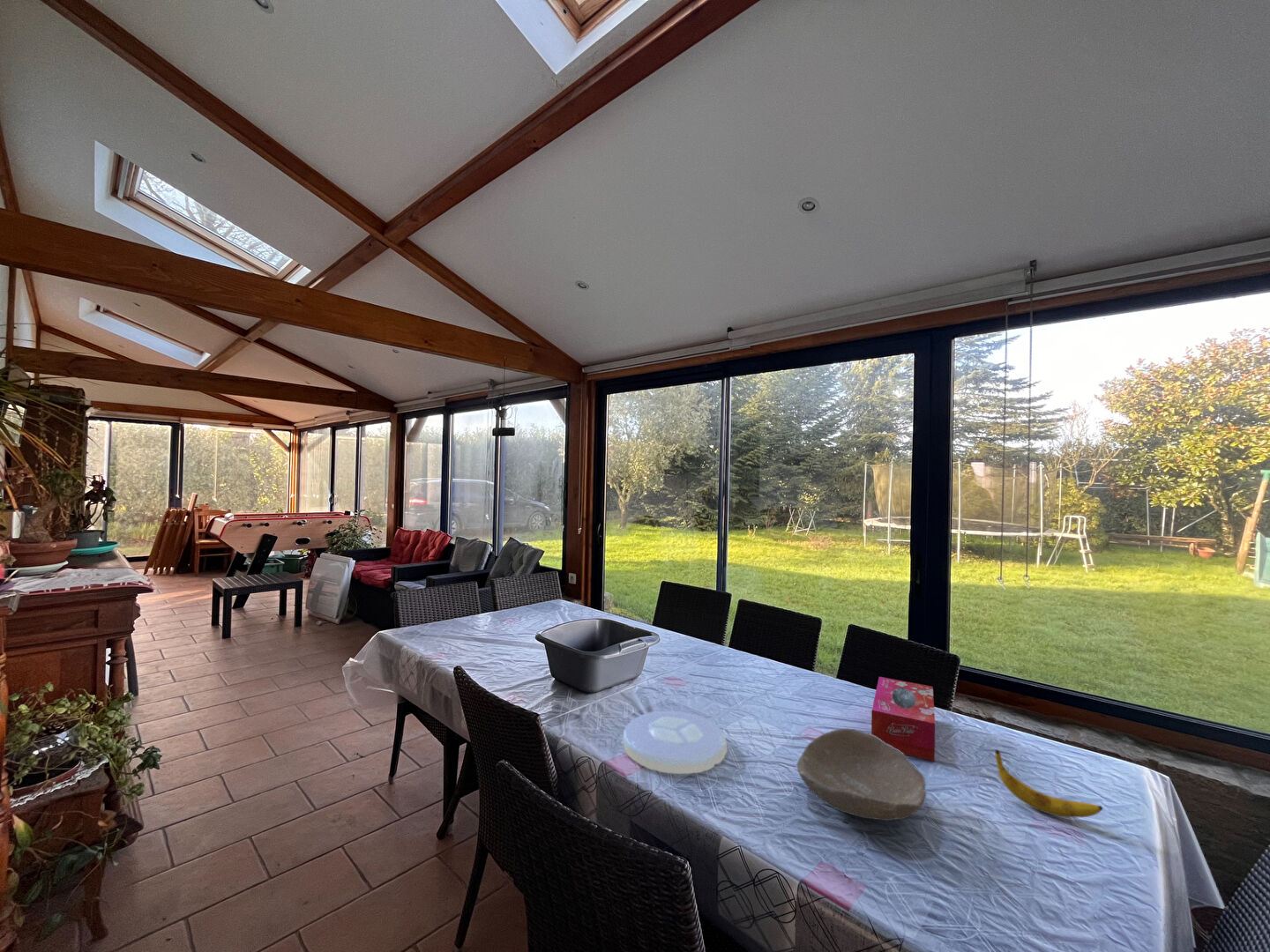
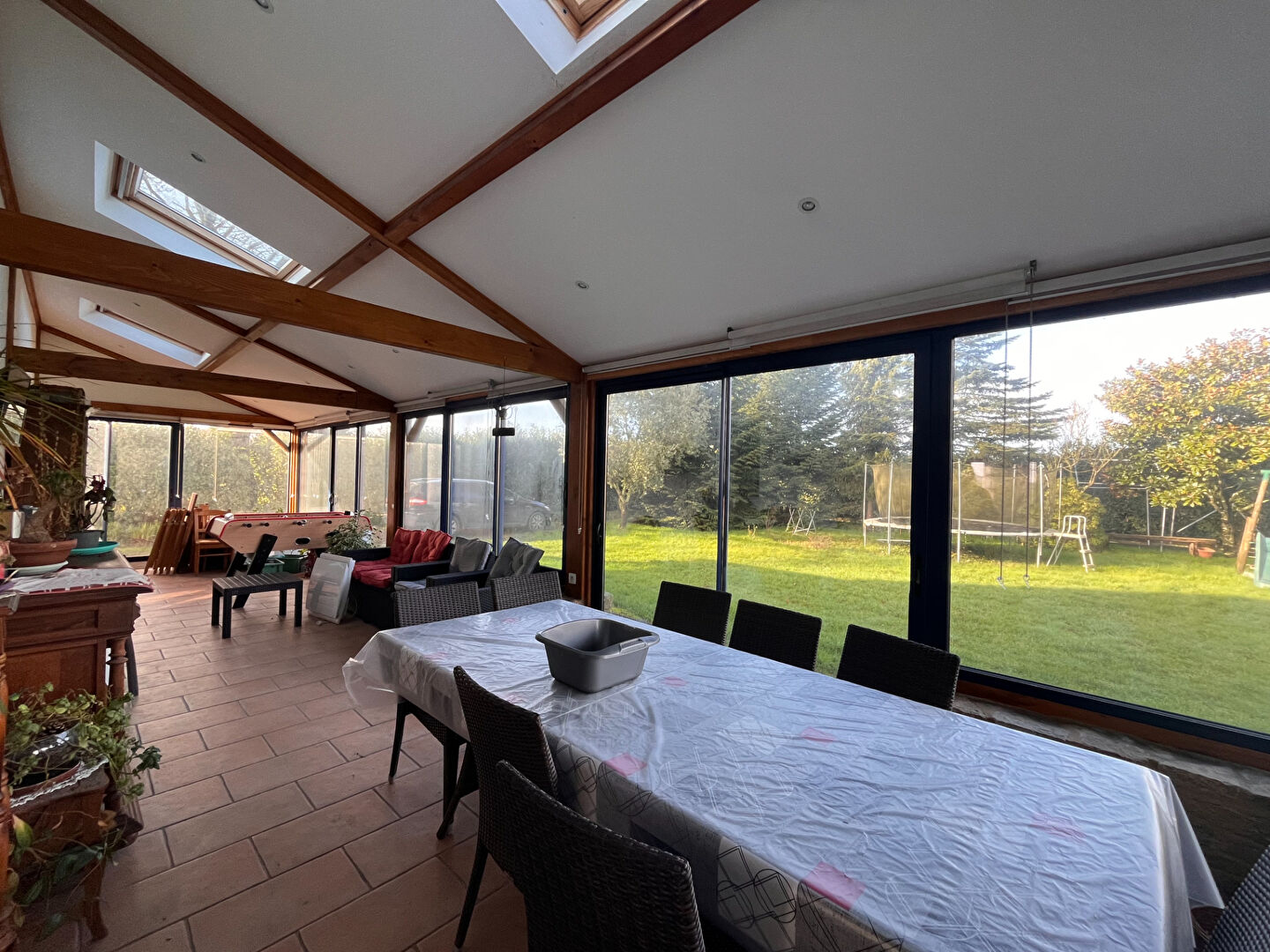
- tissue box [870,676,936,762]
- banana [994,749,1103,818]
- bowl [796,727,927,822]
- plate [622,710,728,775]
